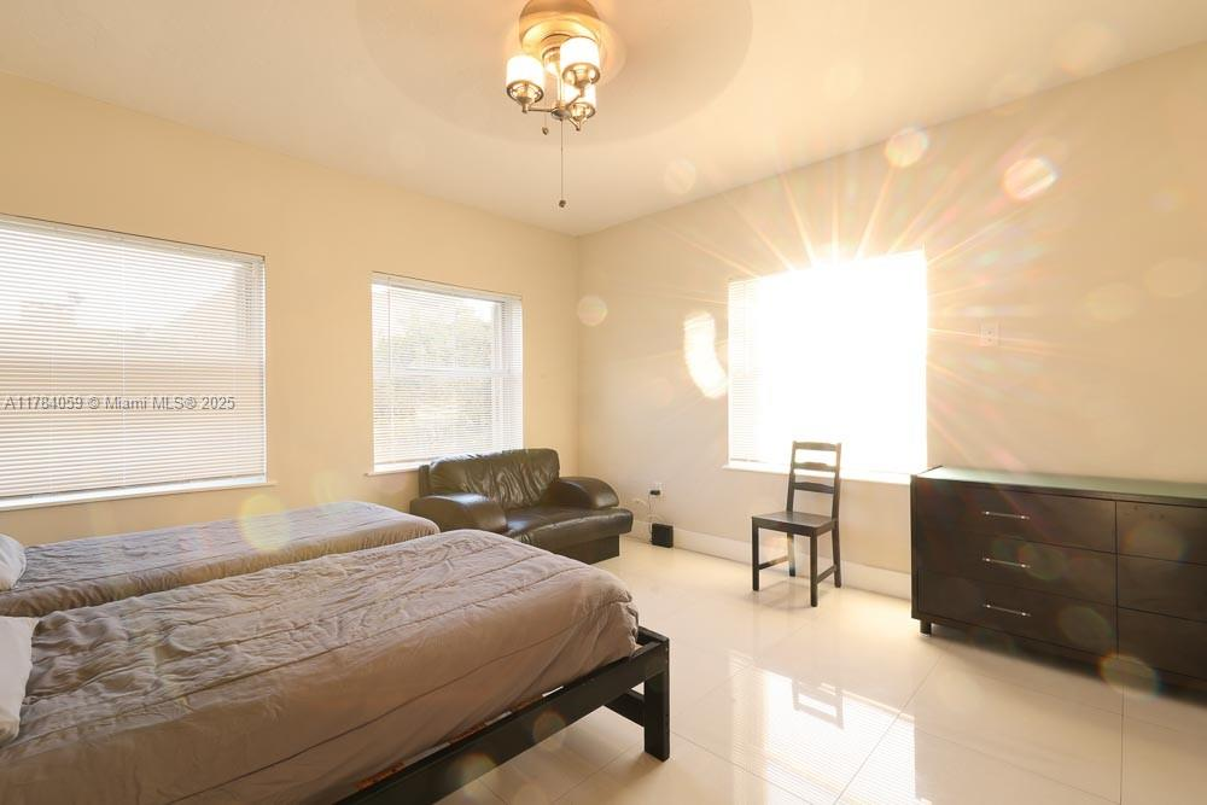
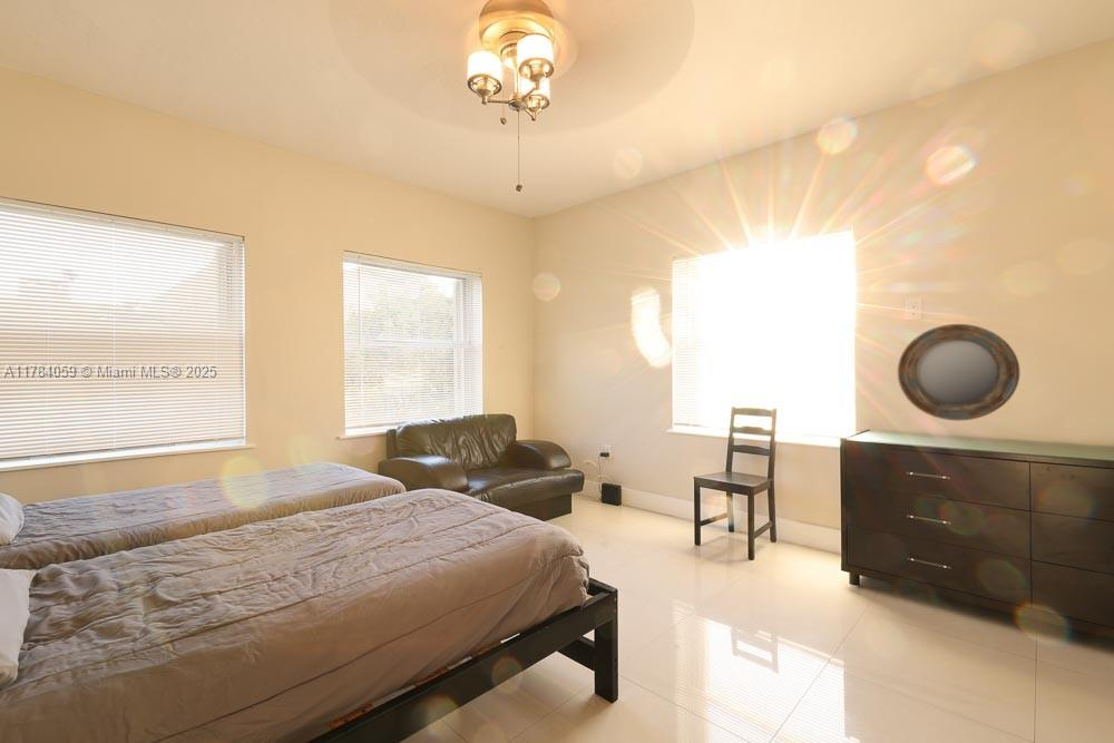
+ home mirror [897,323,1020,422]
